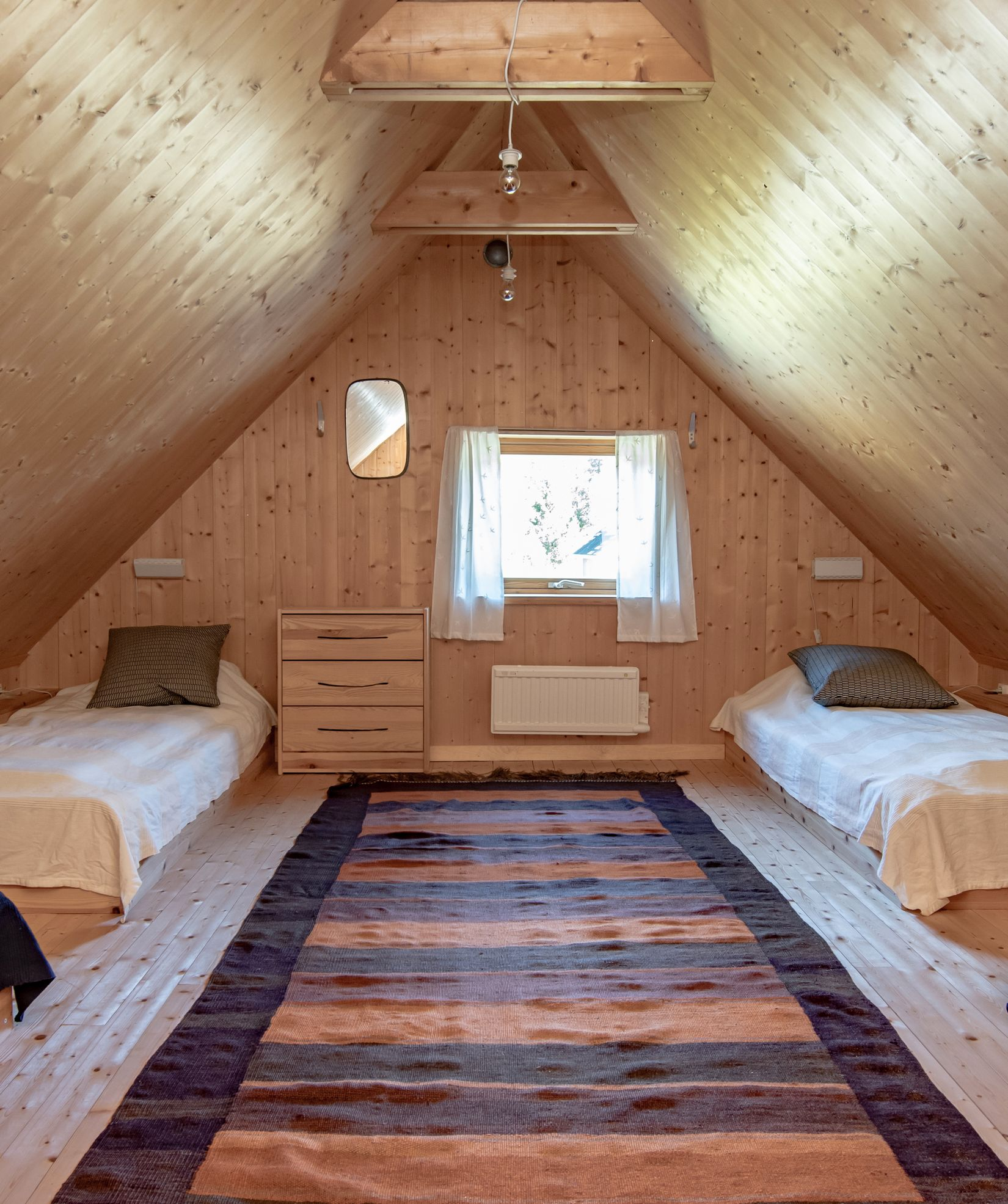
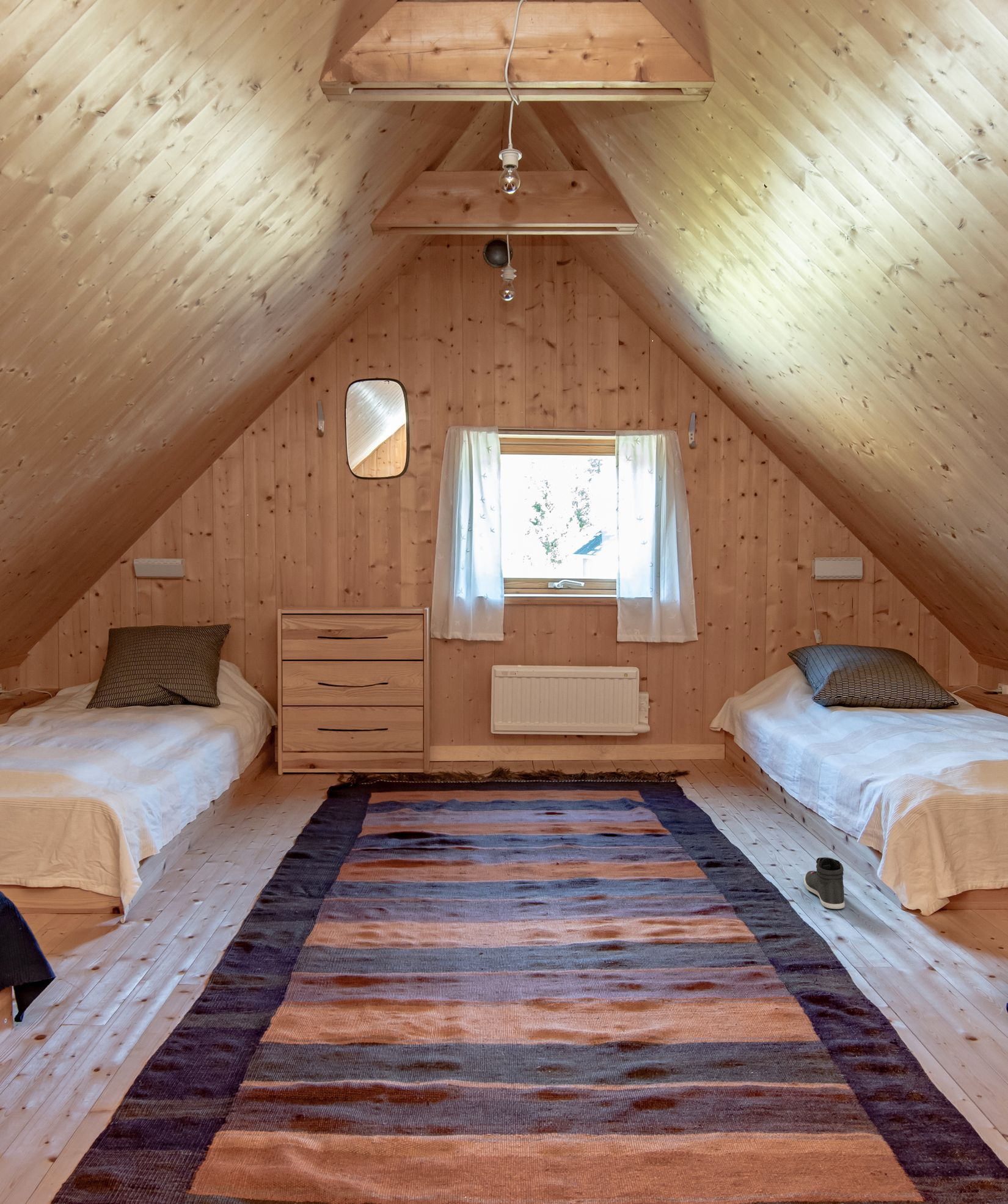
+ sneaker [803,857,845,910]
